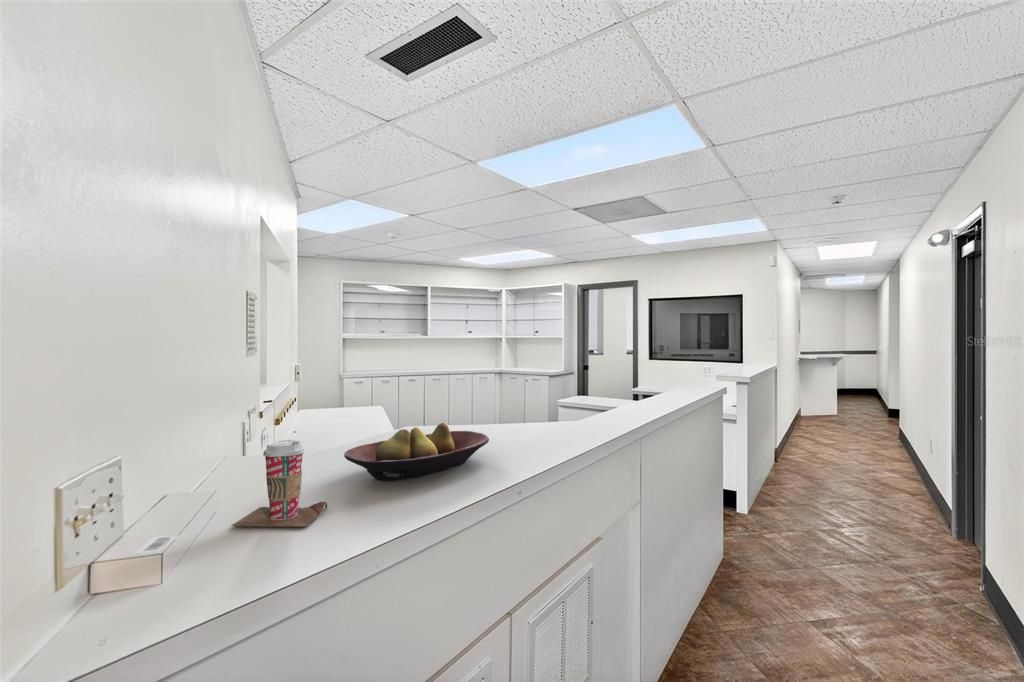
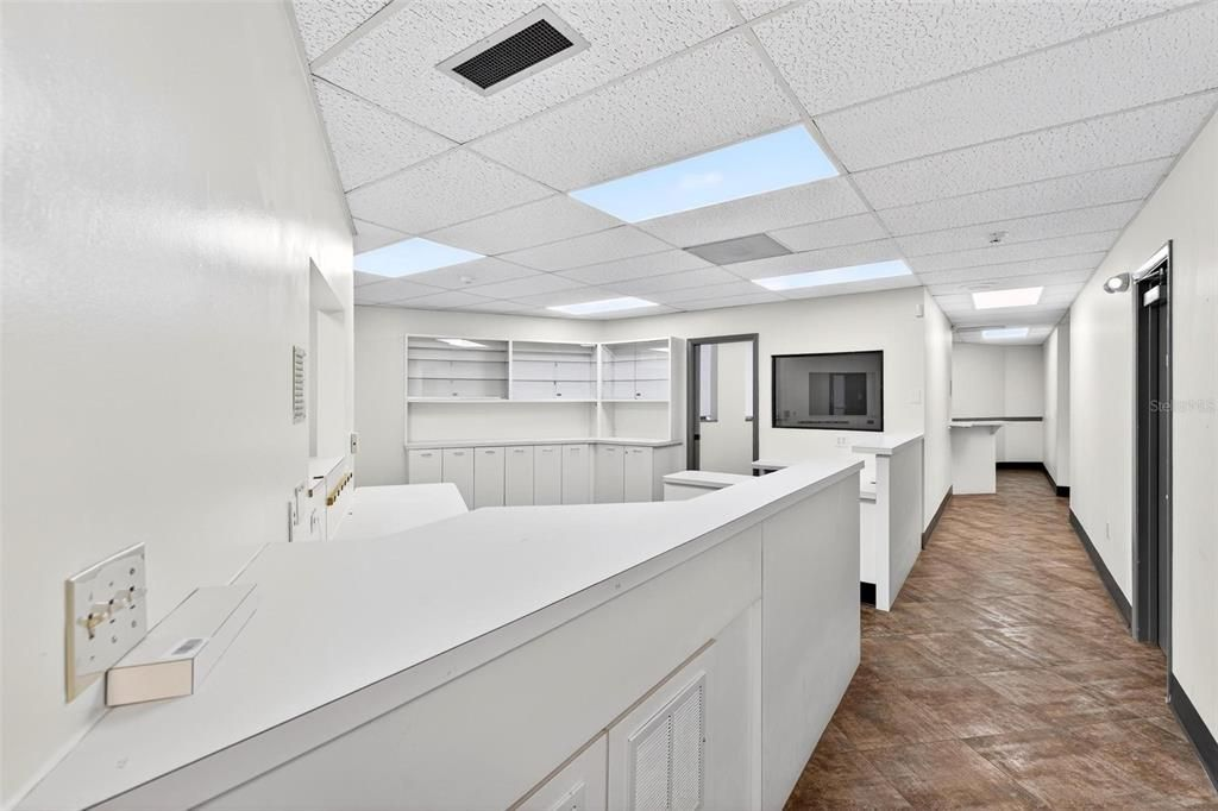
- fruit bowl [343,422,490,482]
- coffee cup [230,439,328,528]
